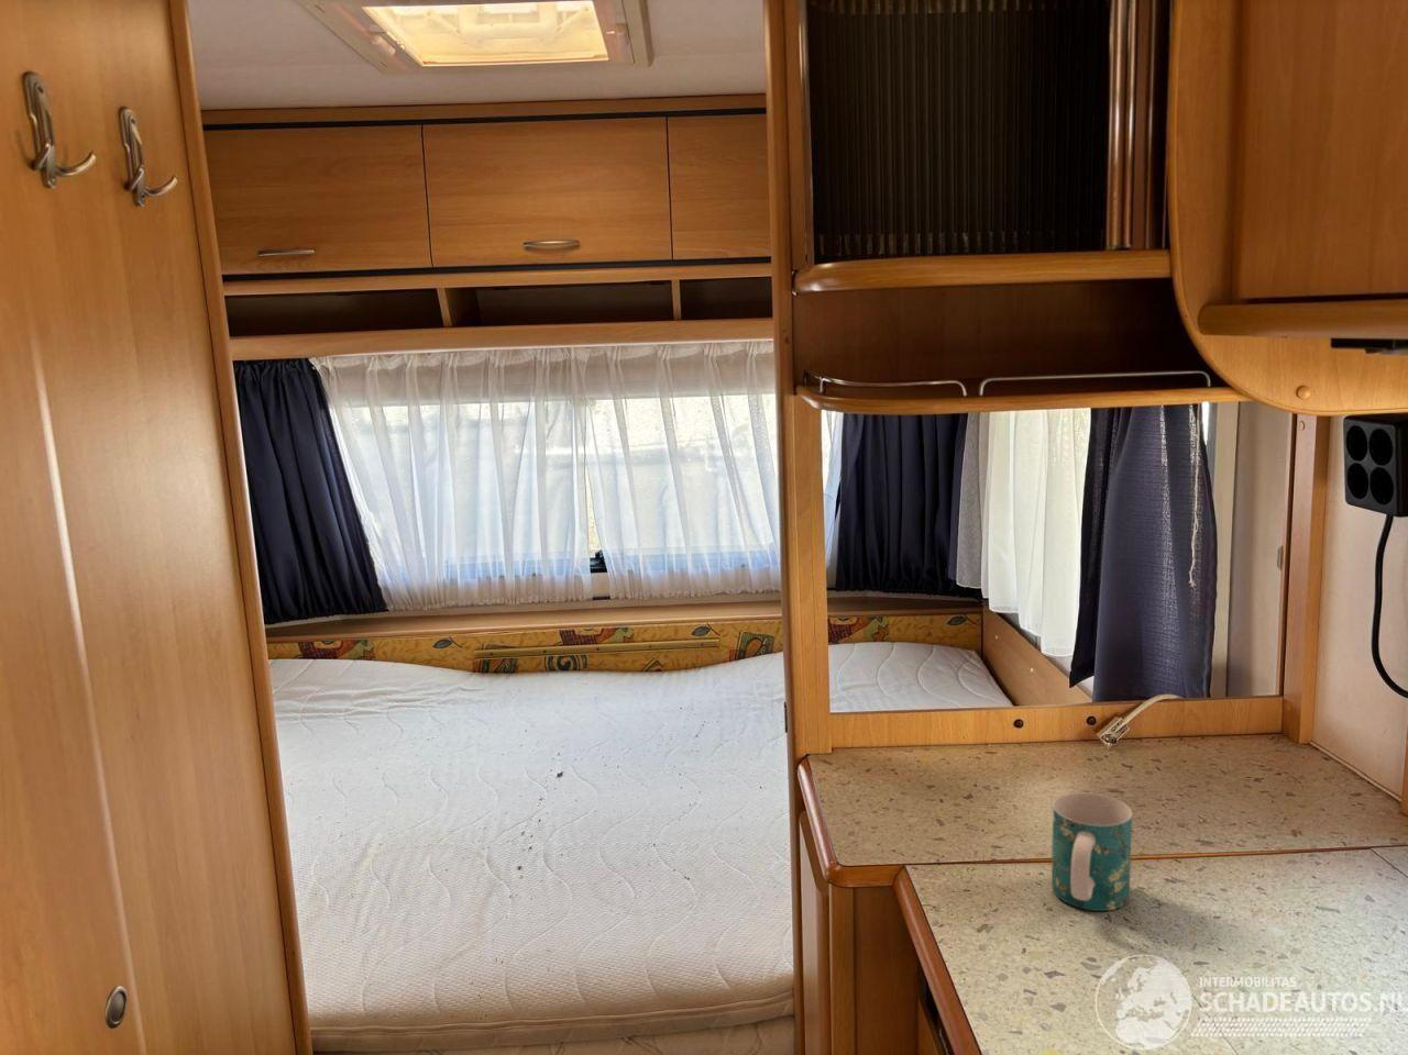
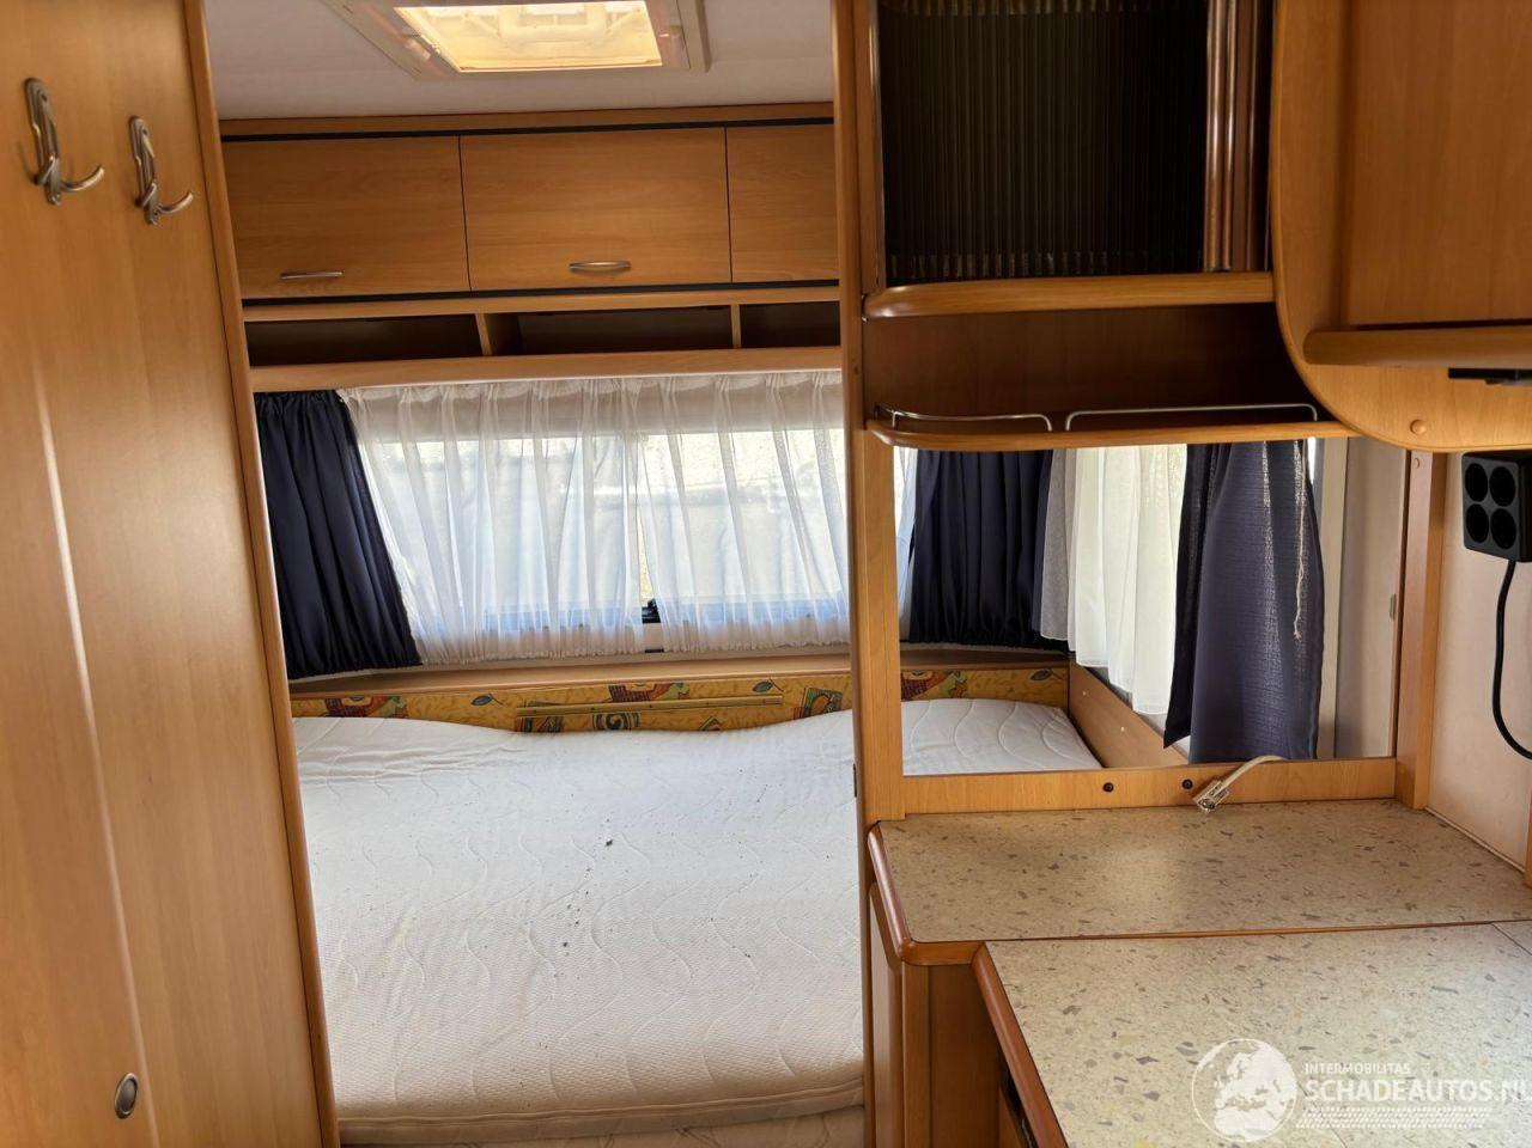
- mug [1051,791,1133,912]
